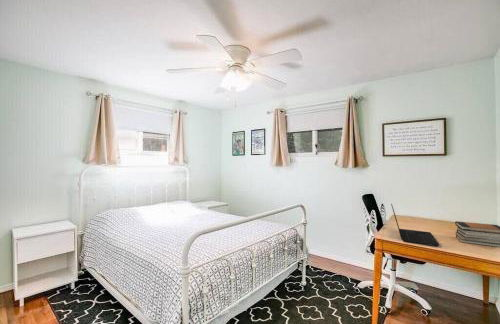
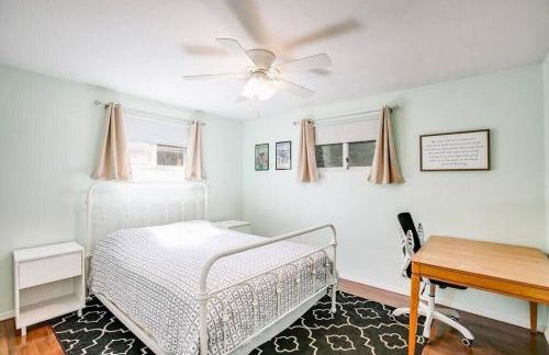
- book stack [454,220,500,248]
- laptop [390,203,440,247]
